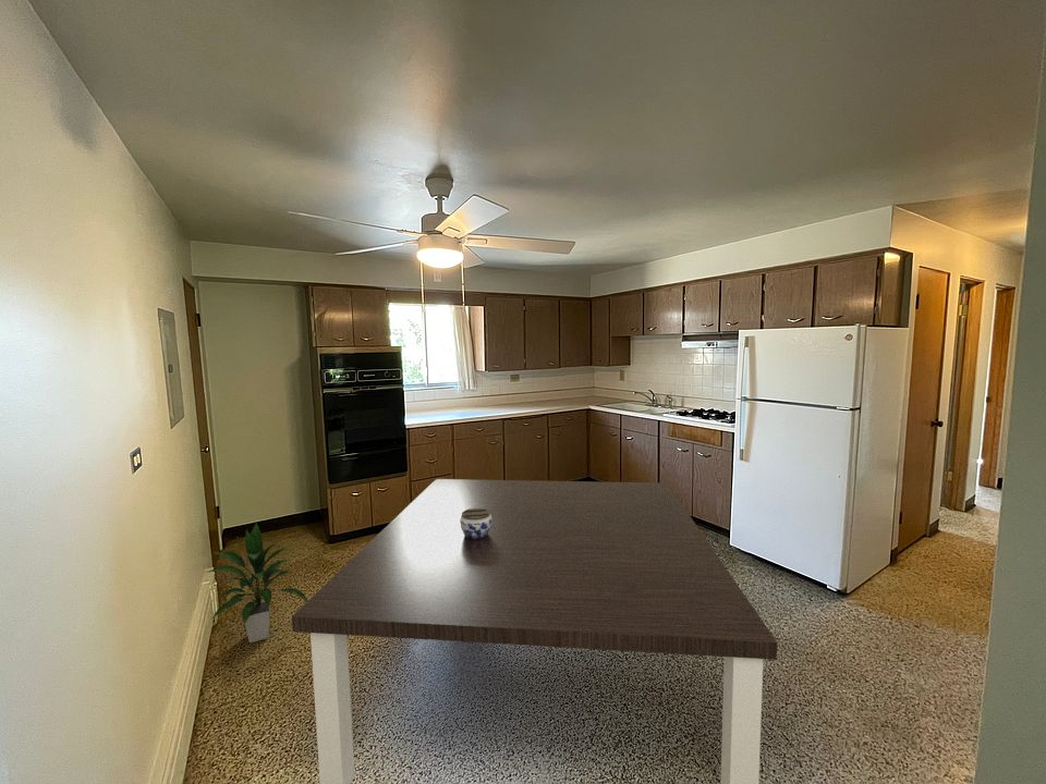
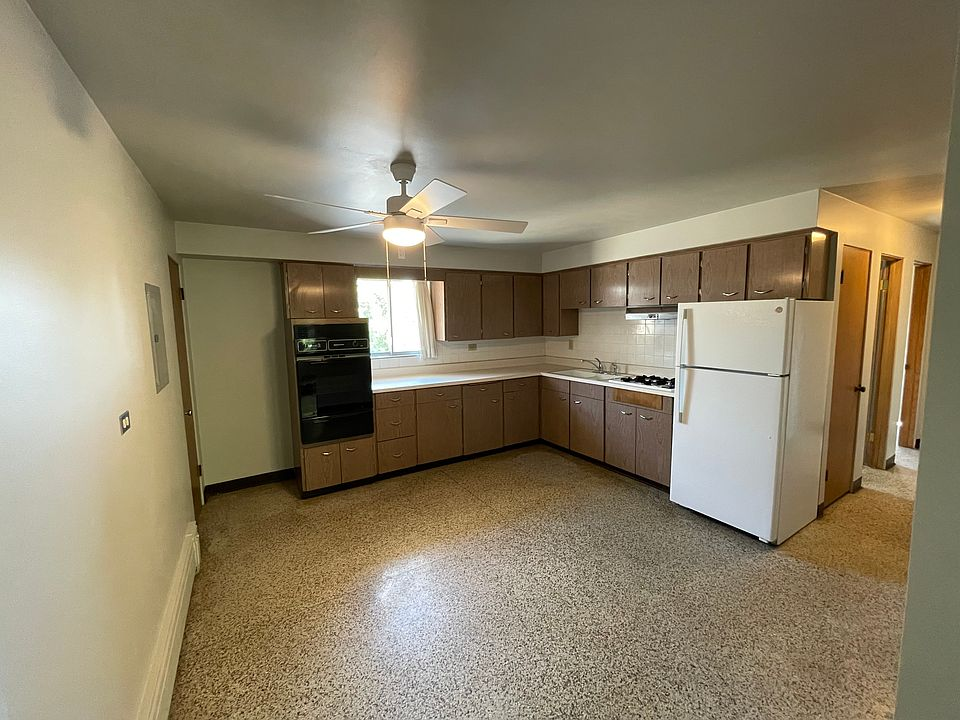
- dining table [291,478,778,784]
- indoor plant [205,522,308,644]
- jar [460,509,491,539]
